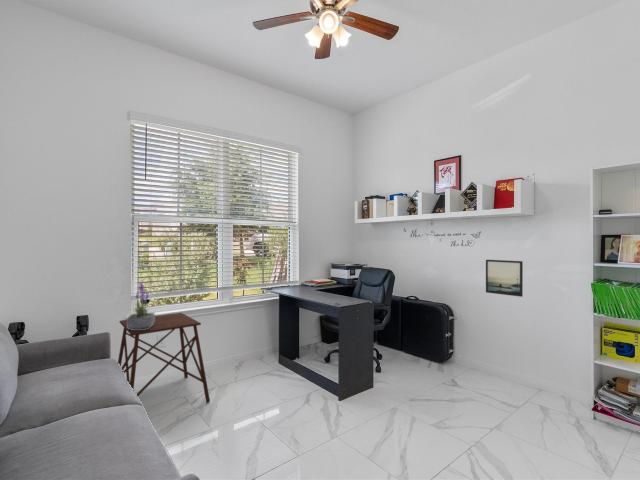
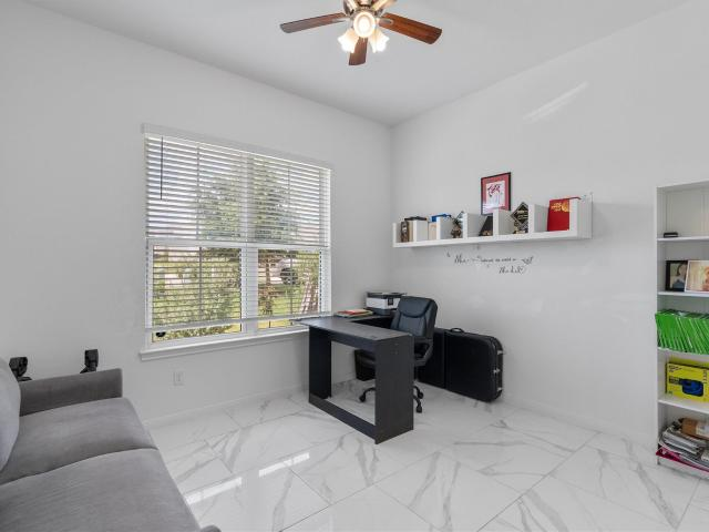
- side table [117,312,211,403]
- potted plant [126,278,156,330]
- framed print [485,259,524,298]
